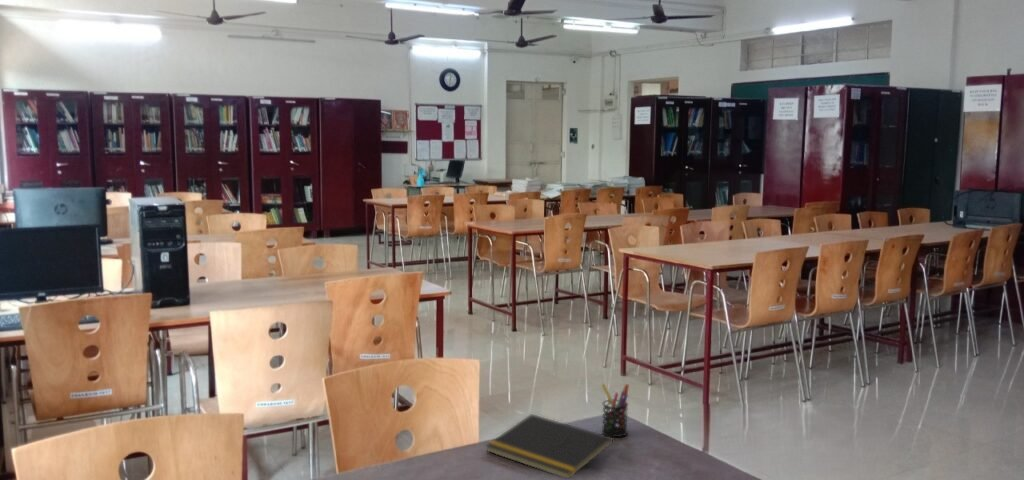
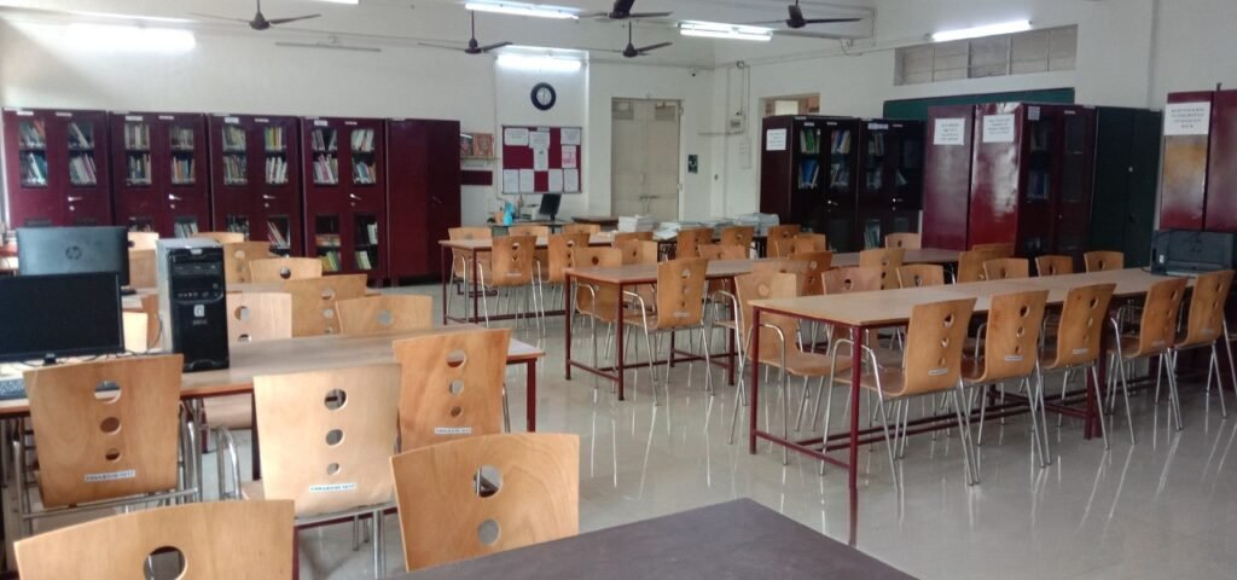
- notepad [485,413,614,480]
- pen holder [600,382,630,438]
